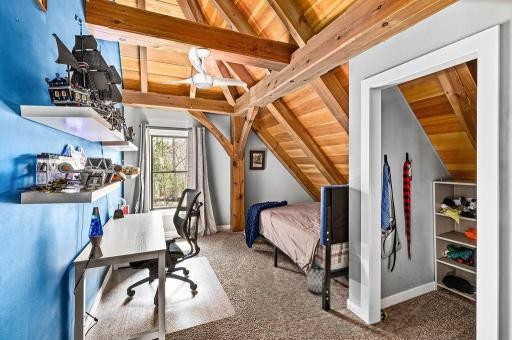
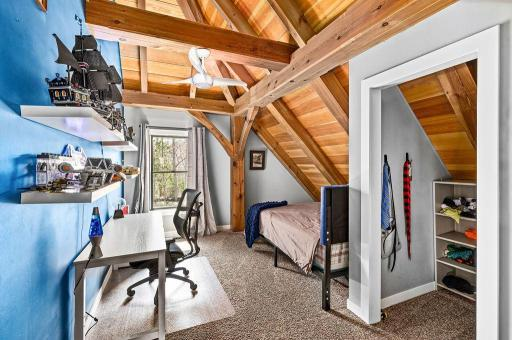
- wastebasket [306,266,324,296]
